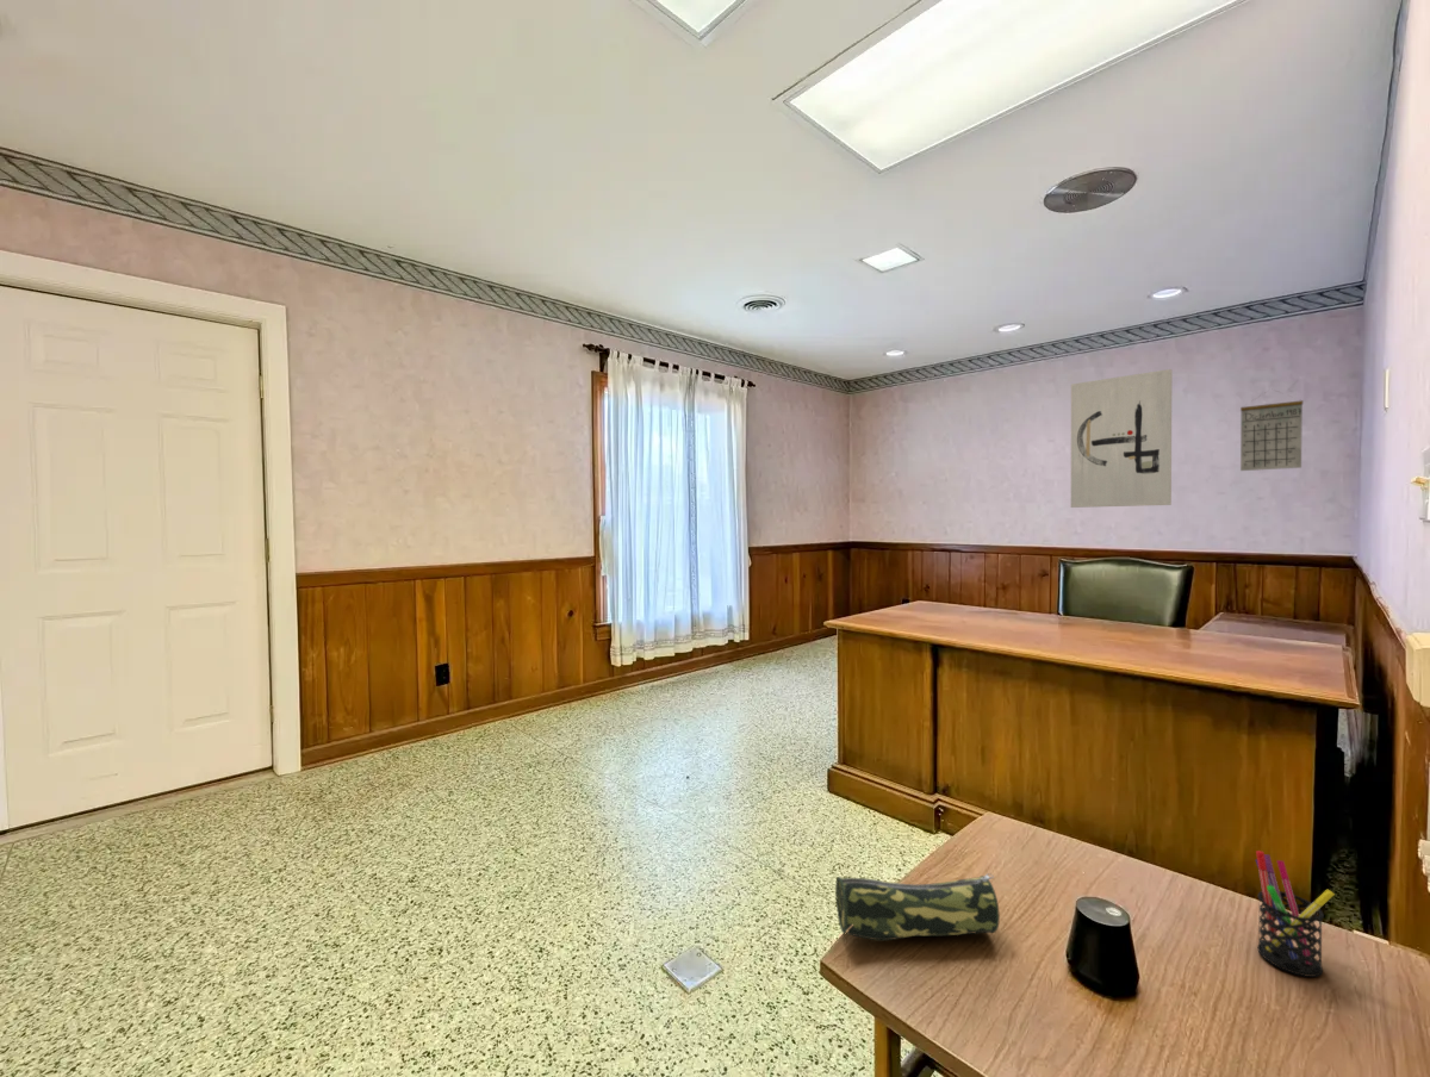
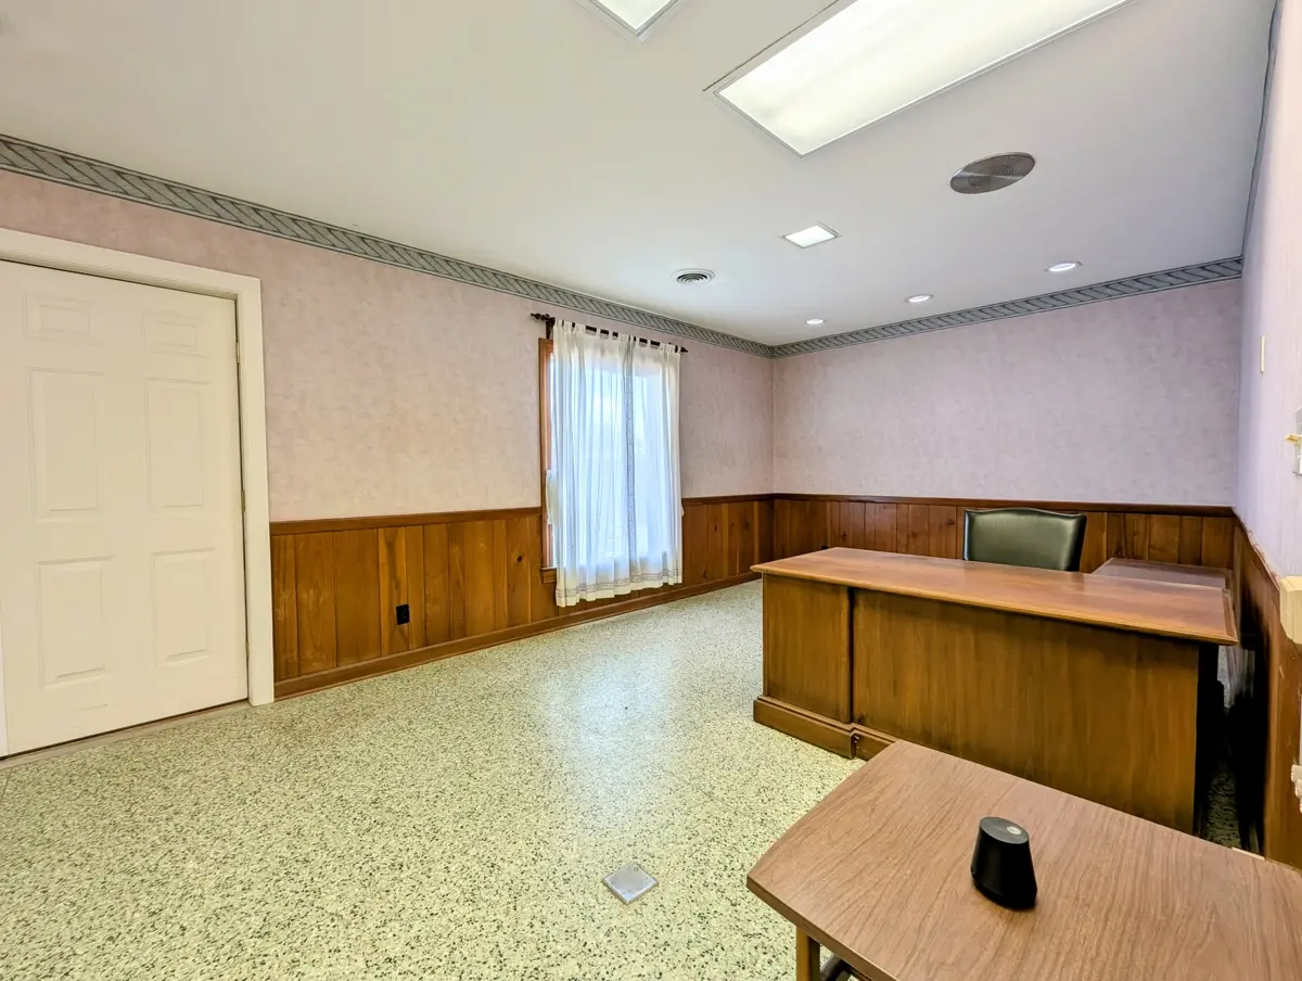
- pen holder [1255,849,1335,978]
- wall art [1070,368,1173,509]
- calendar [1239,388,1304,472]
- pencil case [834,872,1001,941]
